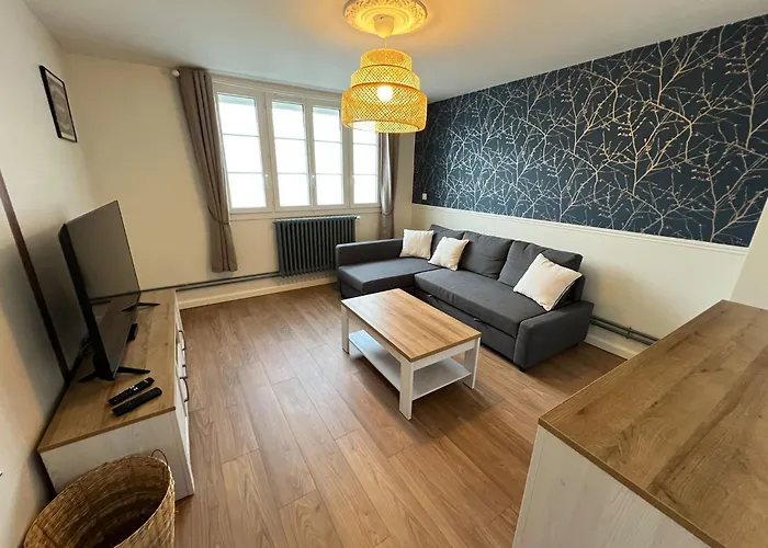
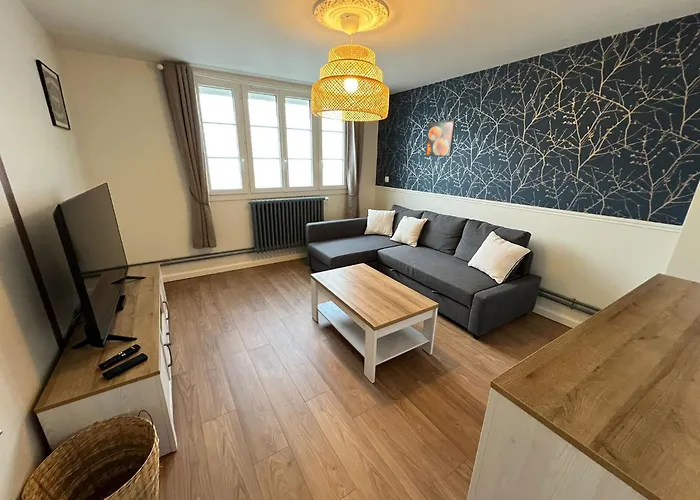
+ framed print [424,119,456,158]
